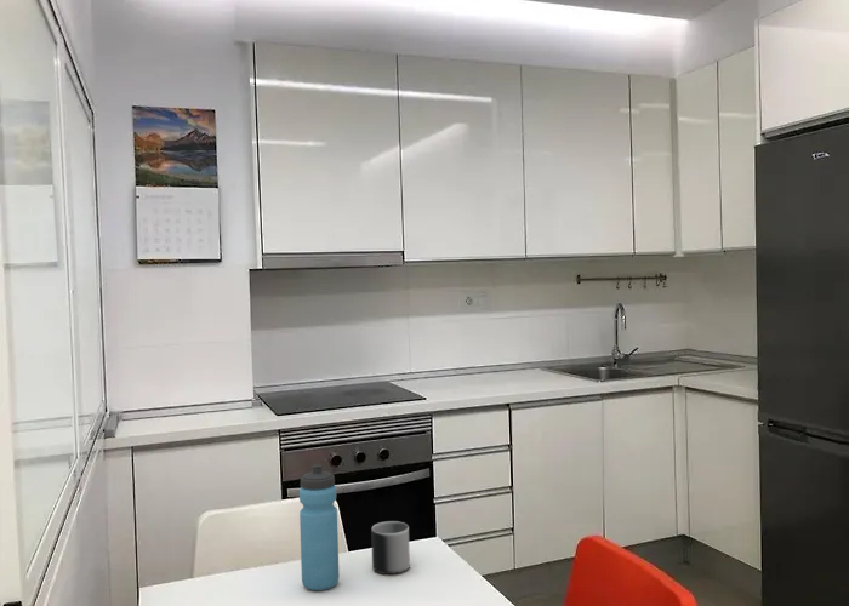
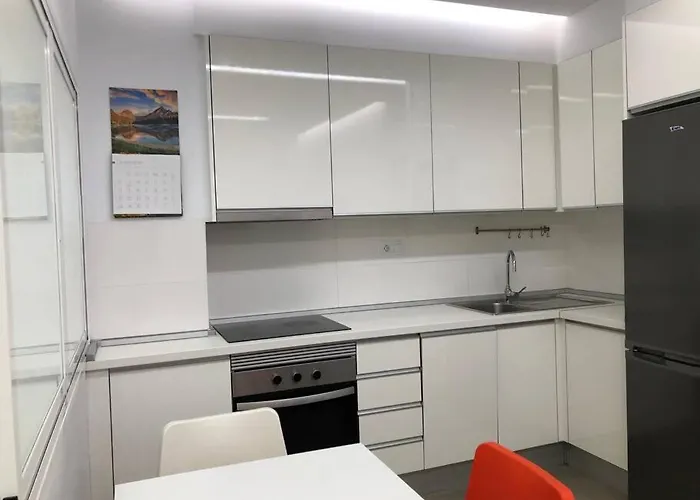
- mug [370,520,411,576]
- water bottle [298,463,341,591]
